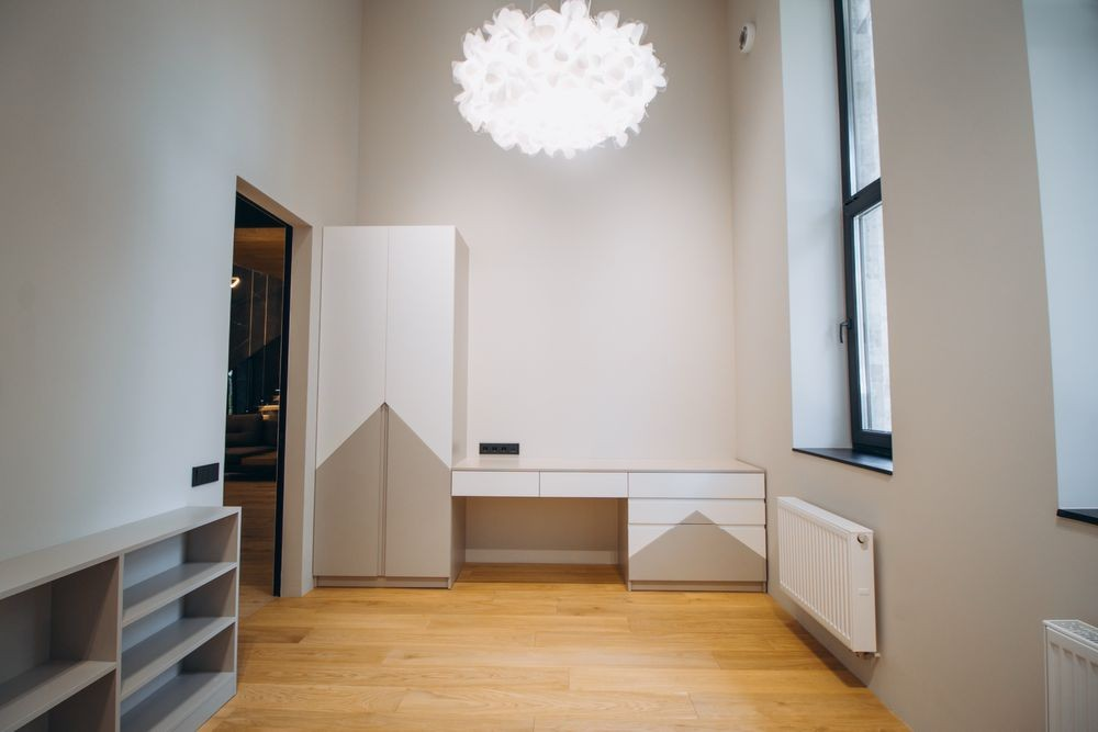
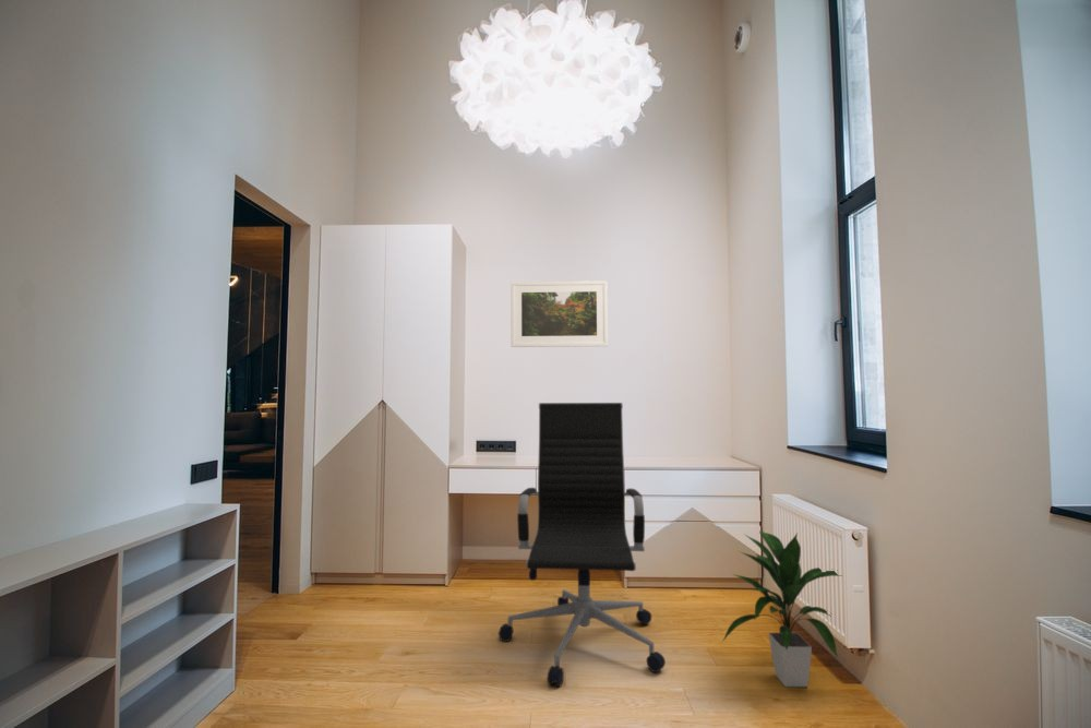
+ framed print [509,279,609,348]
+ office chair [497,402,667,688]
+ indoor plant [721,529,843,688]
